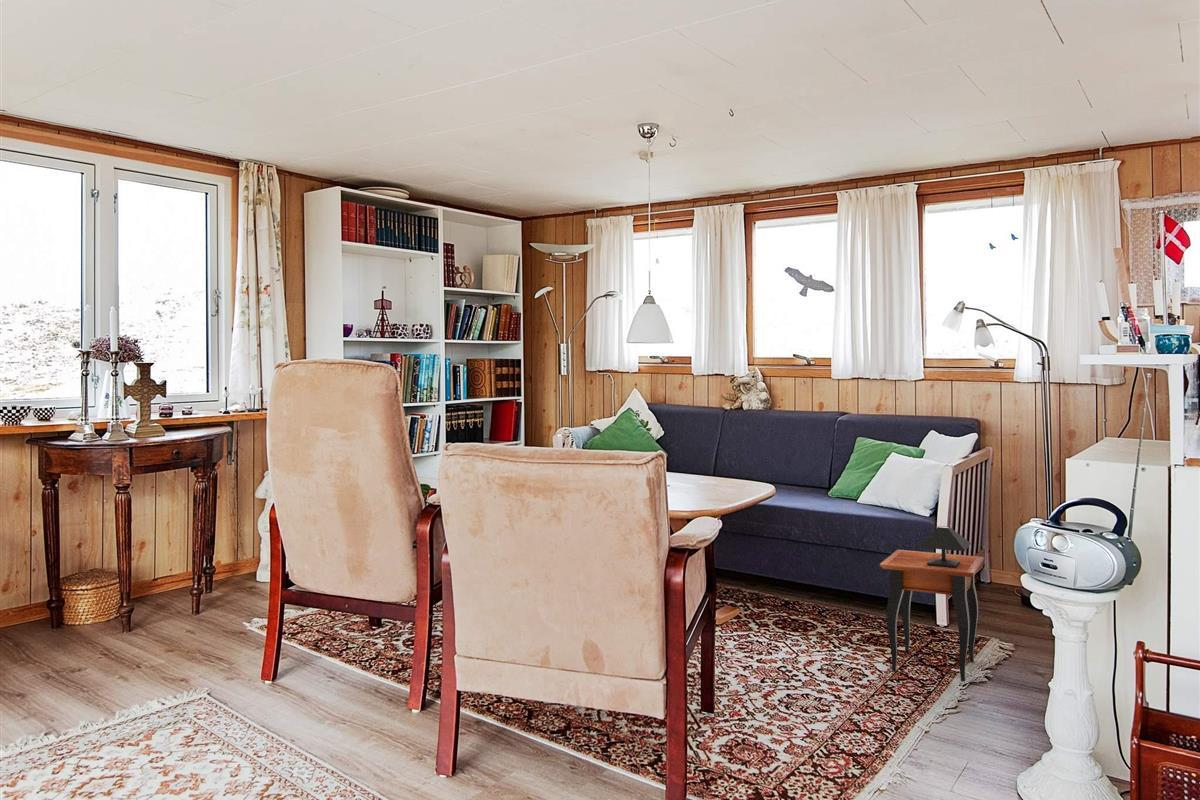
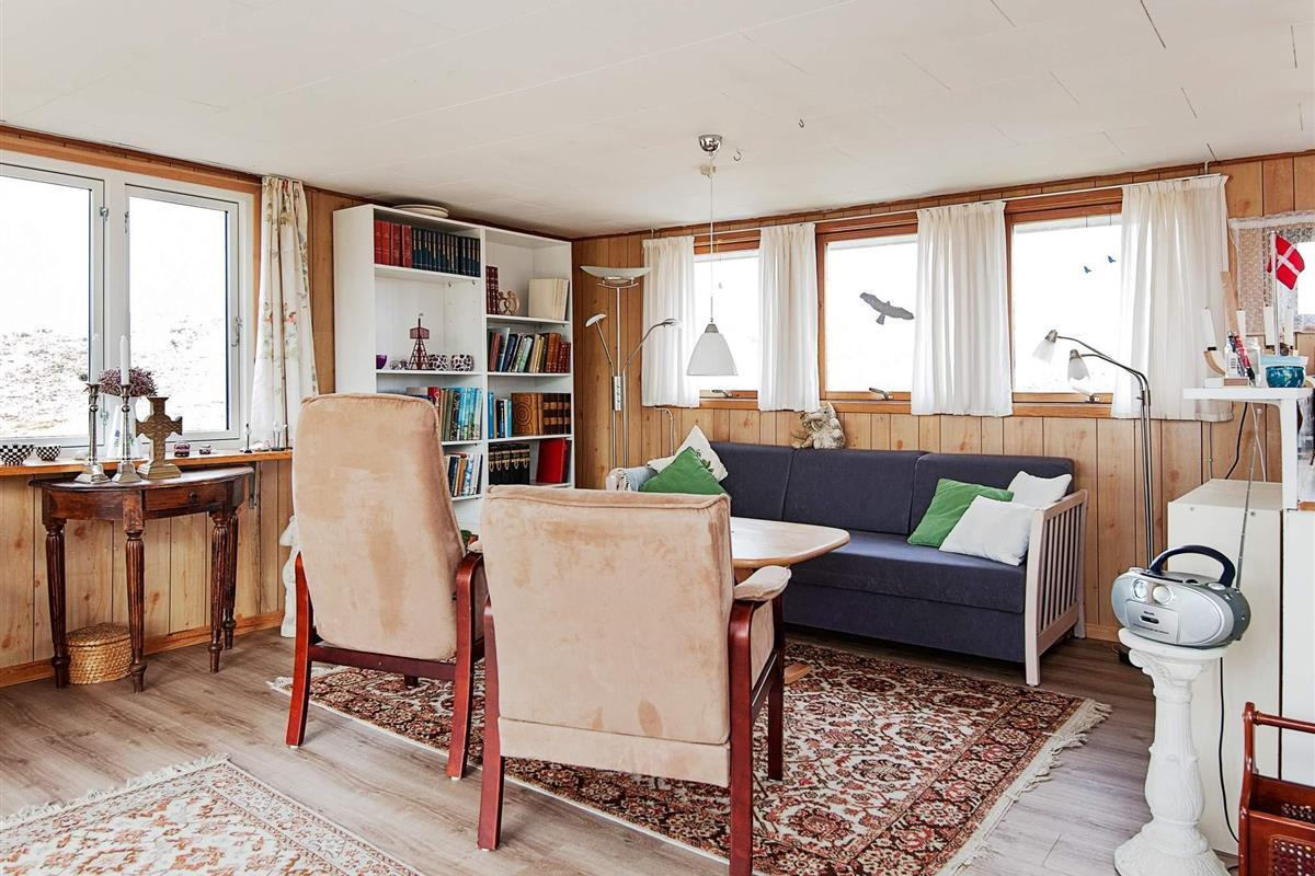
- side table [879,525,985,683]
